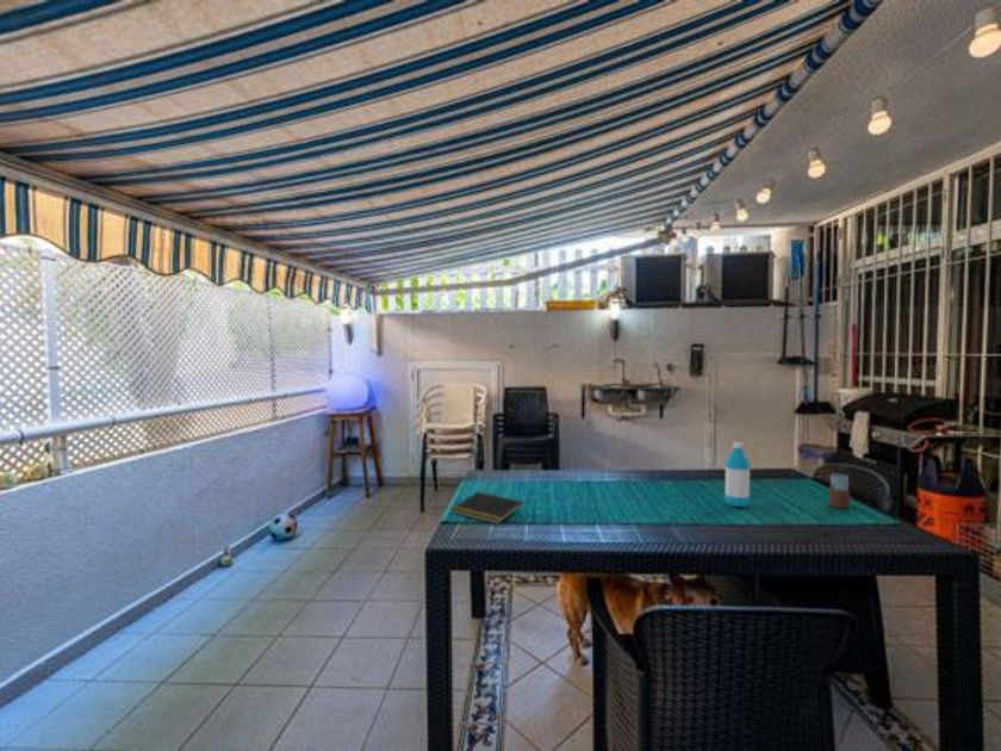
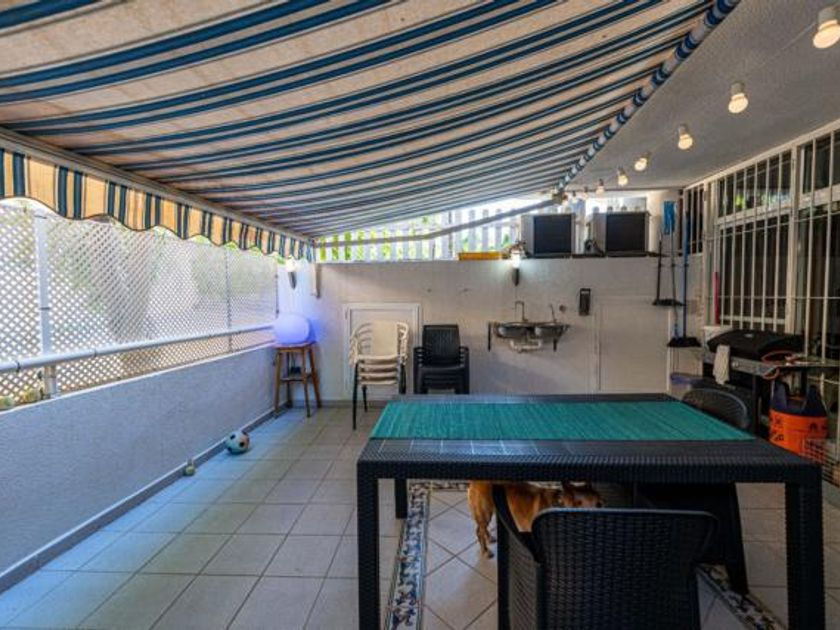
- drinking glass [828,473,853,509]
- water bottle [723,441,752,508]
- notepad [449,491,524,526]
